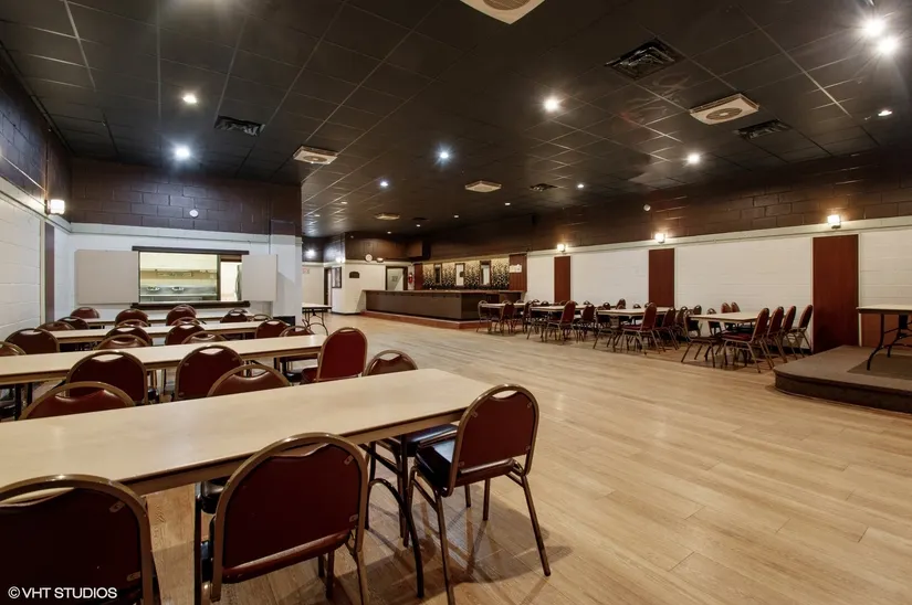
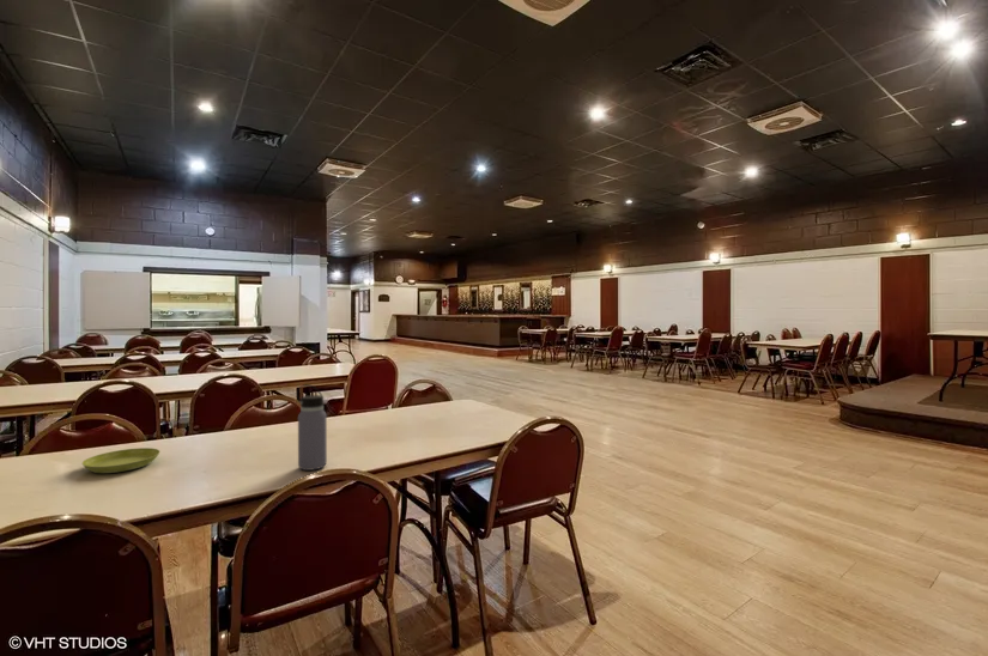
+ saucer [81,447,162,474]
+ water bottle [296,383,328,472]
